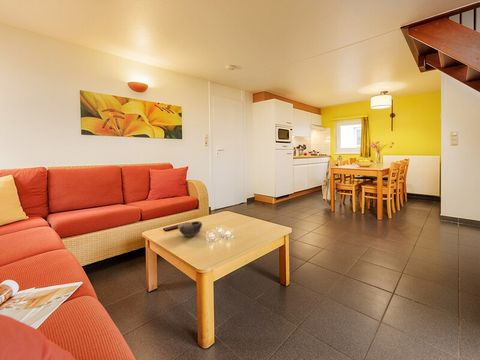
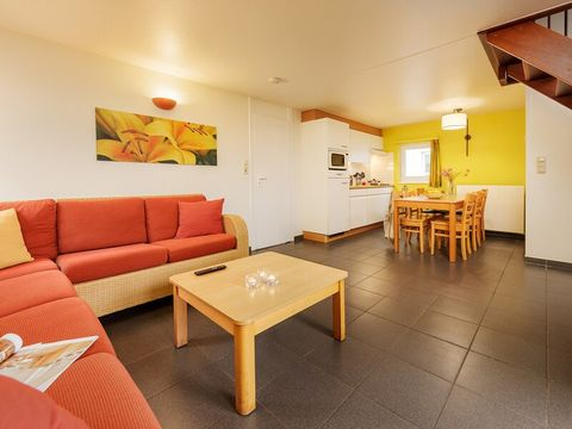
- bowl [177,220,203,238]
